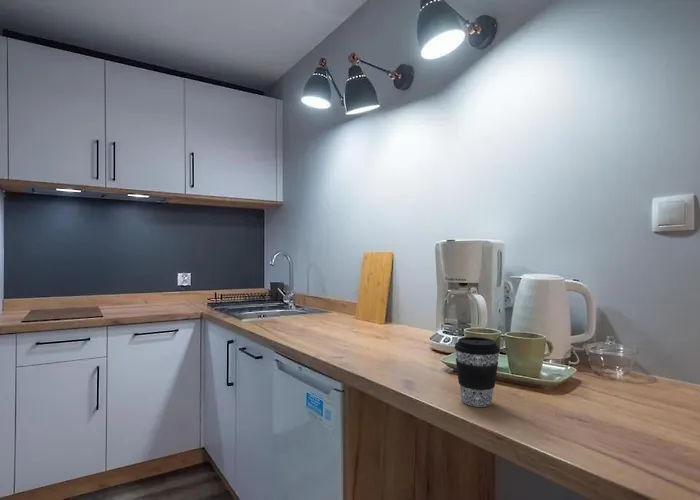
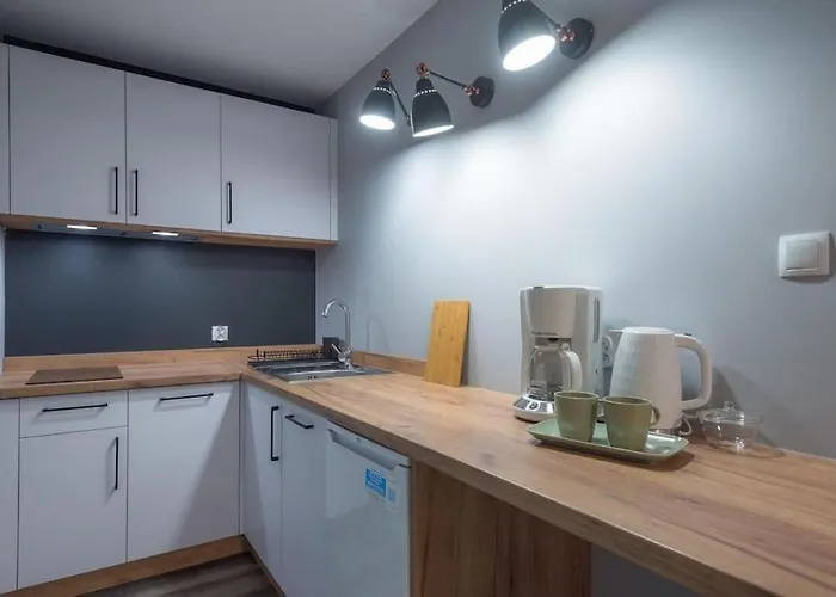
- coffee cup [454,336,501,408]
